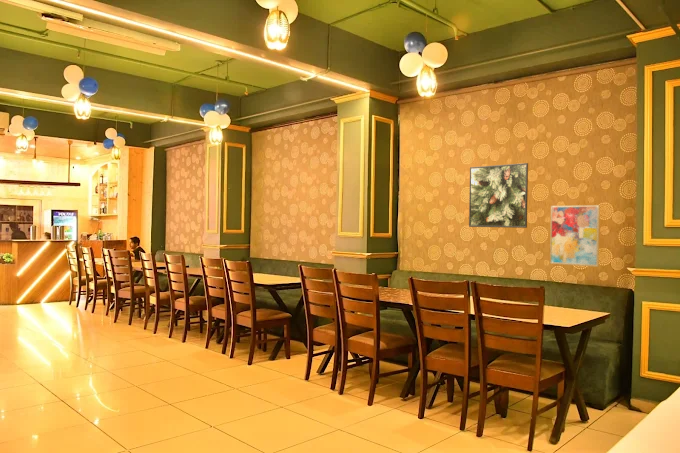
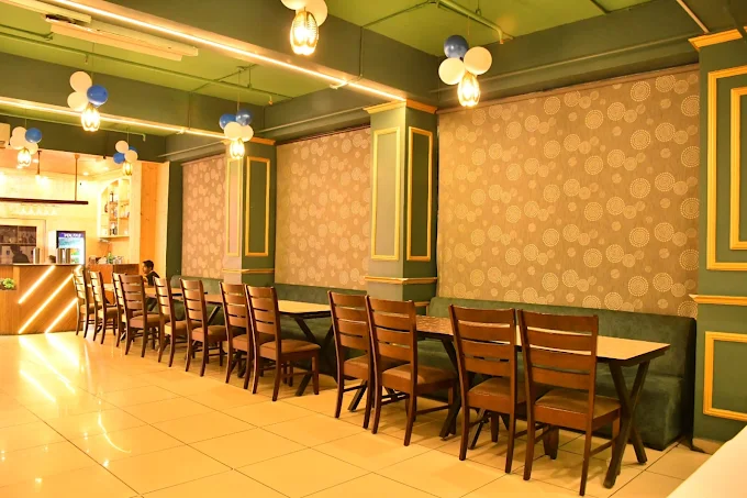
- wall art [549,204,601,268]
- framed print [468,162,529,229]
